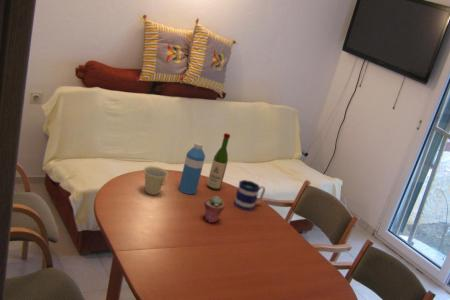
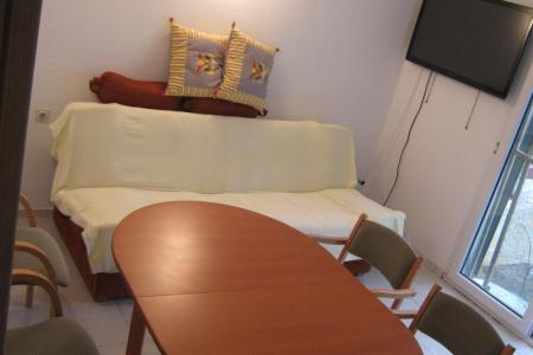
- cup [143,165,169,196]
- potted succulent [203,195,226,224]
- water bottle [178,142,206,195]
- wine bottle [206,132,231,191]
- mug [233,179,266,212]
